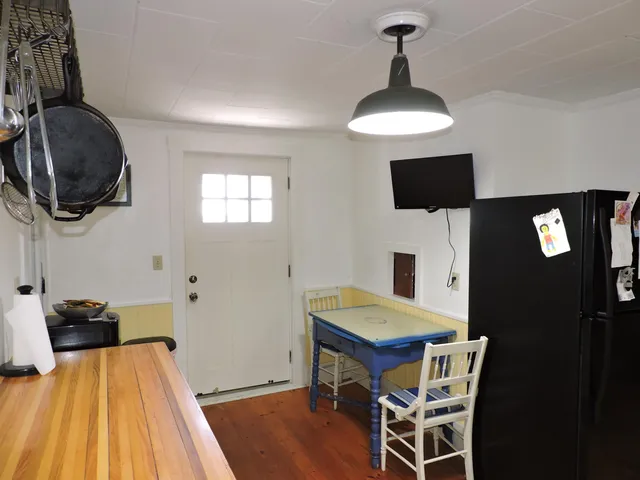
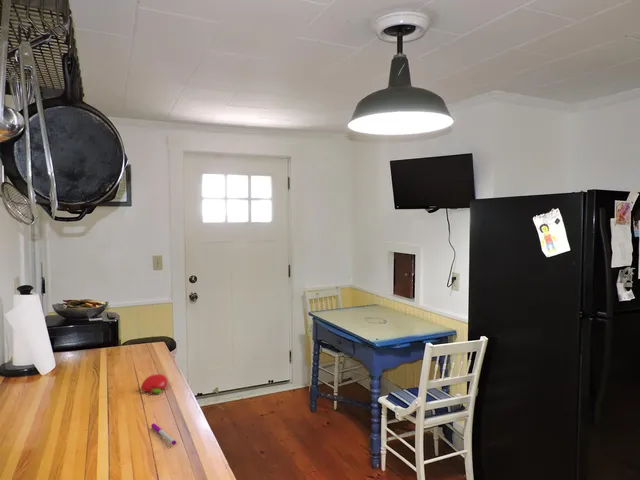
+ pen [150,423,177,446]
+ fruit [140,373,168,396]
